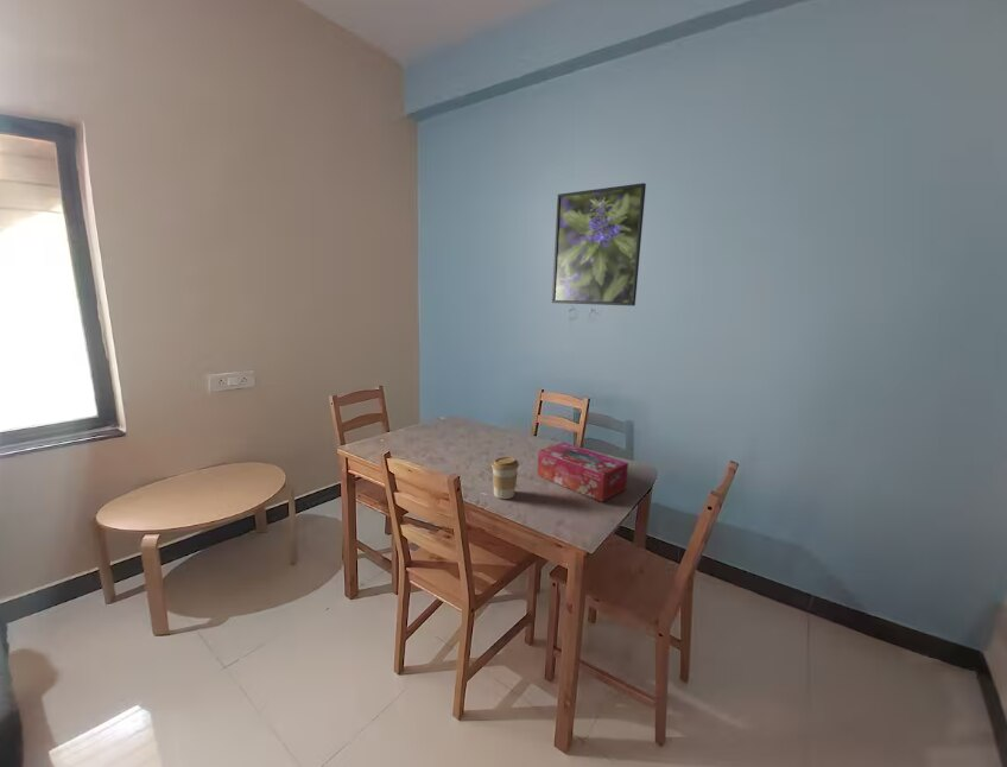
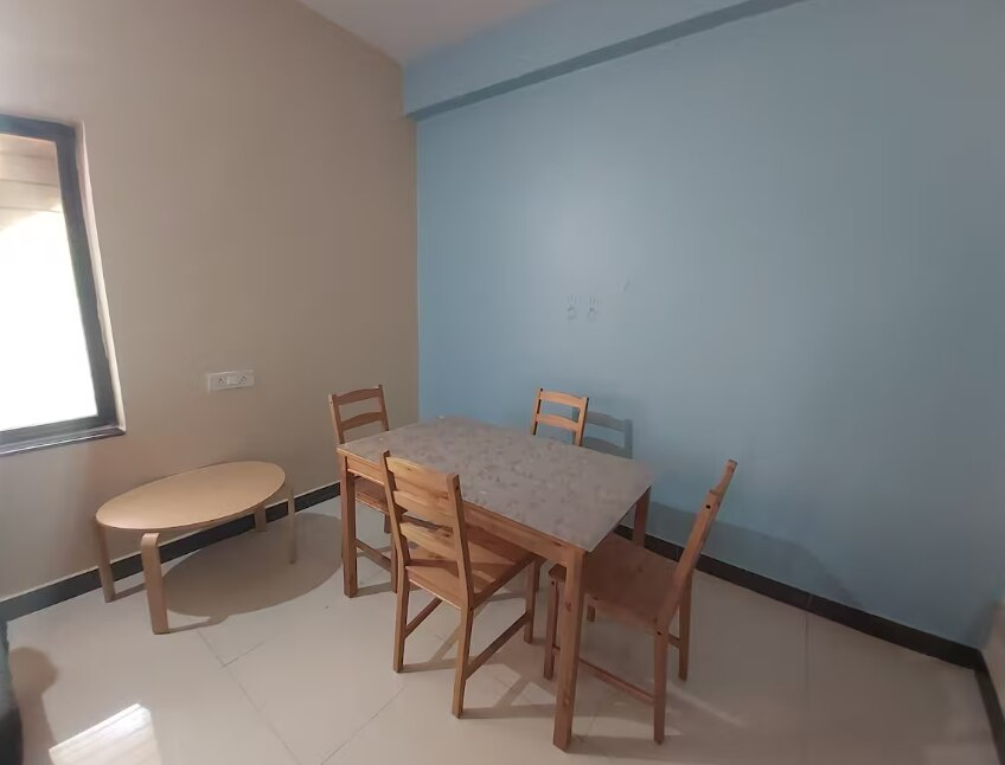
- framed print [551,182,647,308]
- coffee cup [490,456,520,500]
- tissue box [537,440,629,503]
